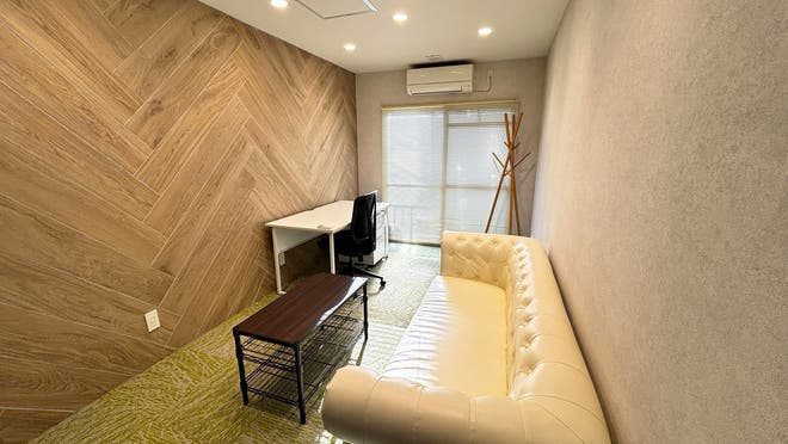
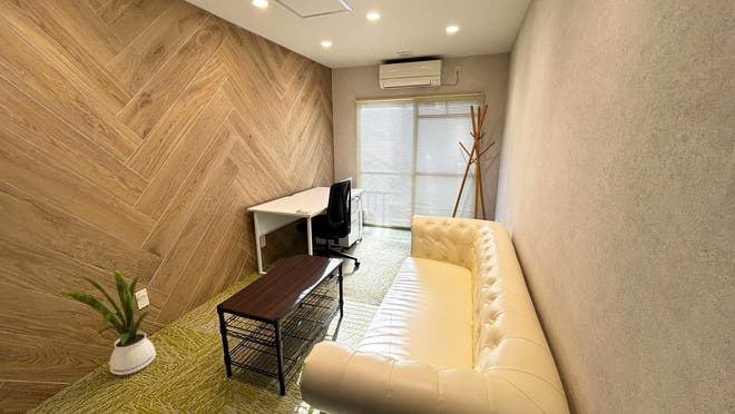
+ house plant [58,266,157,376]
